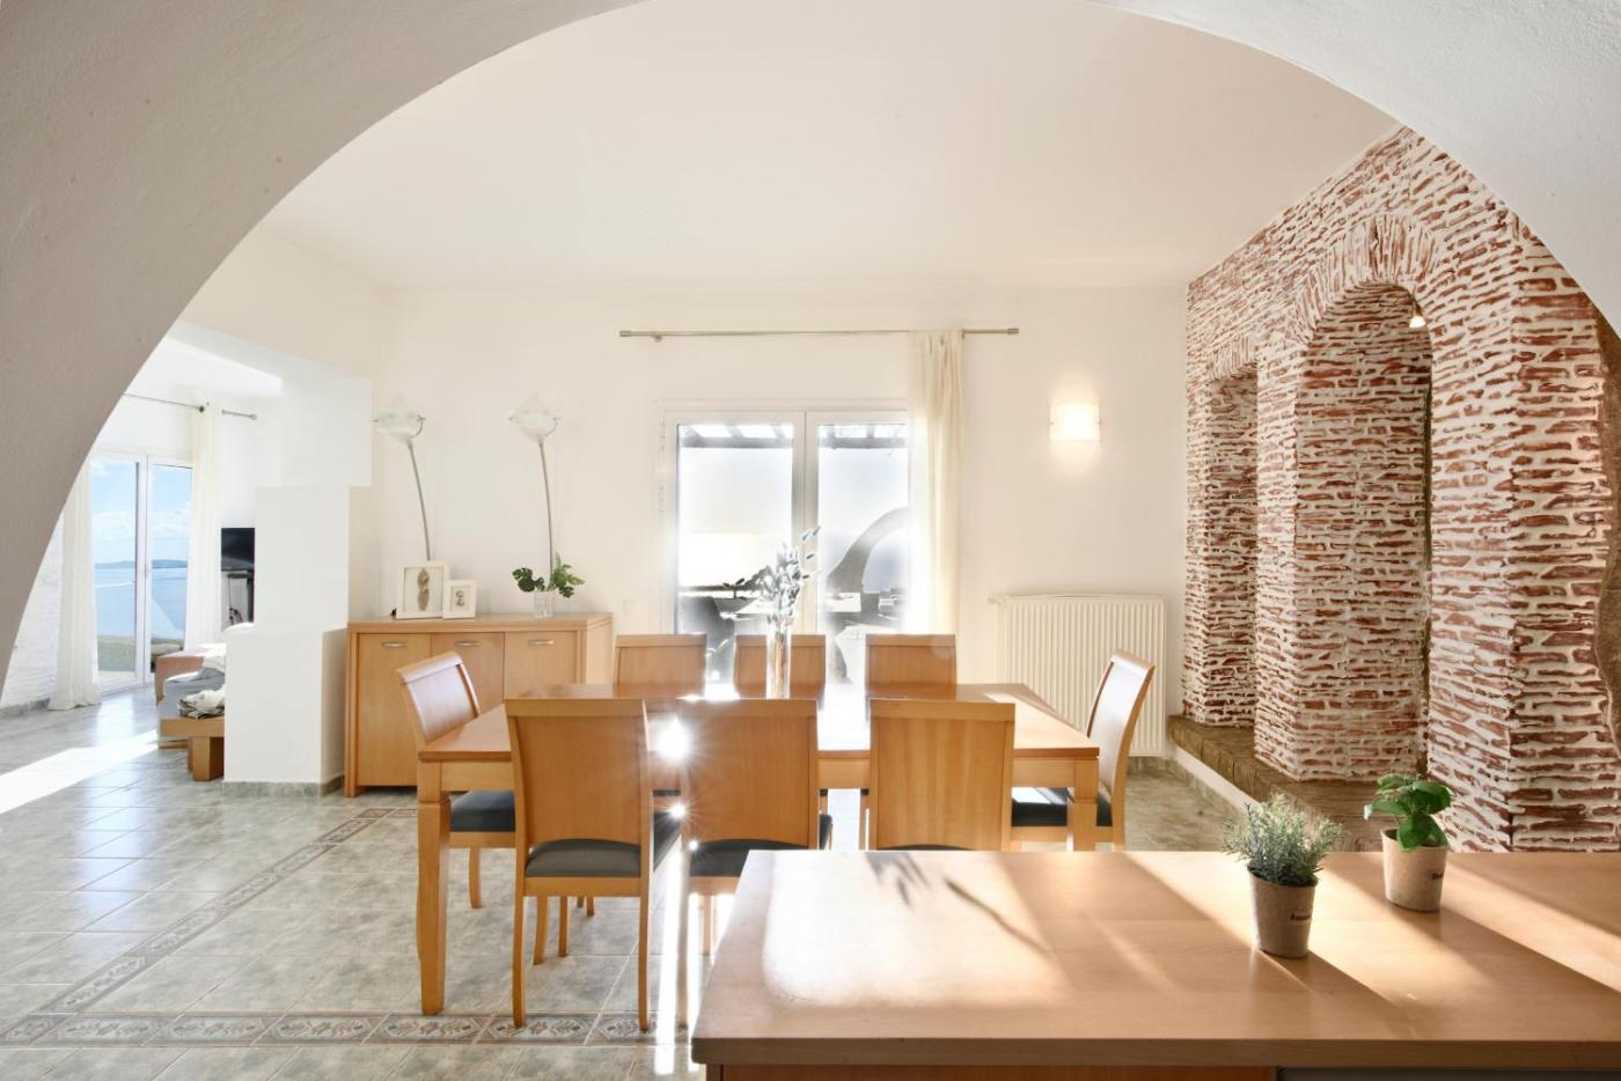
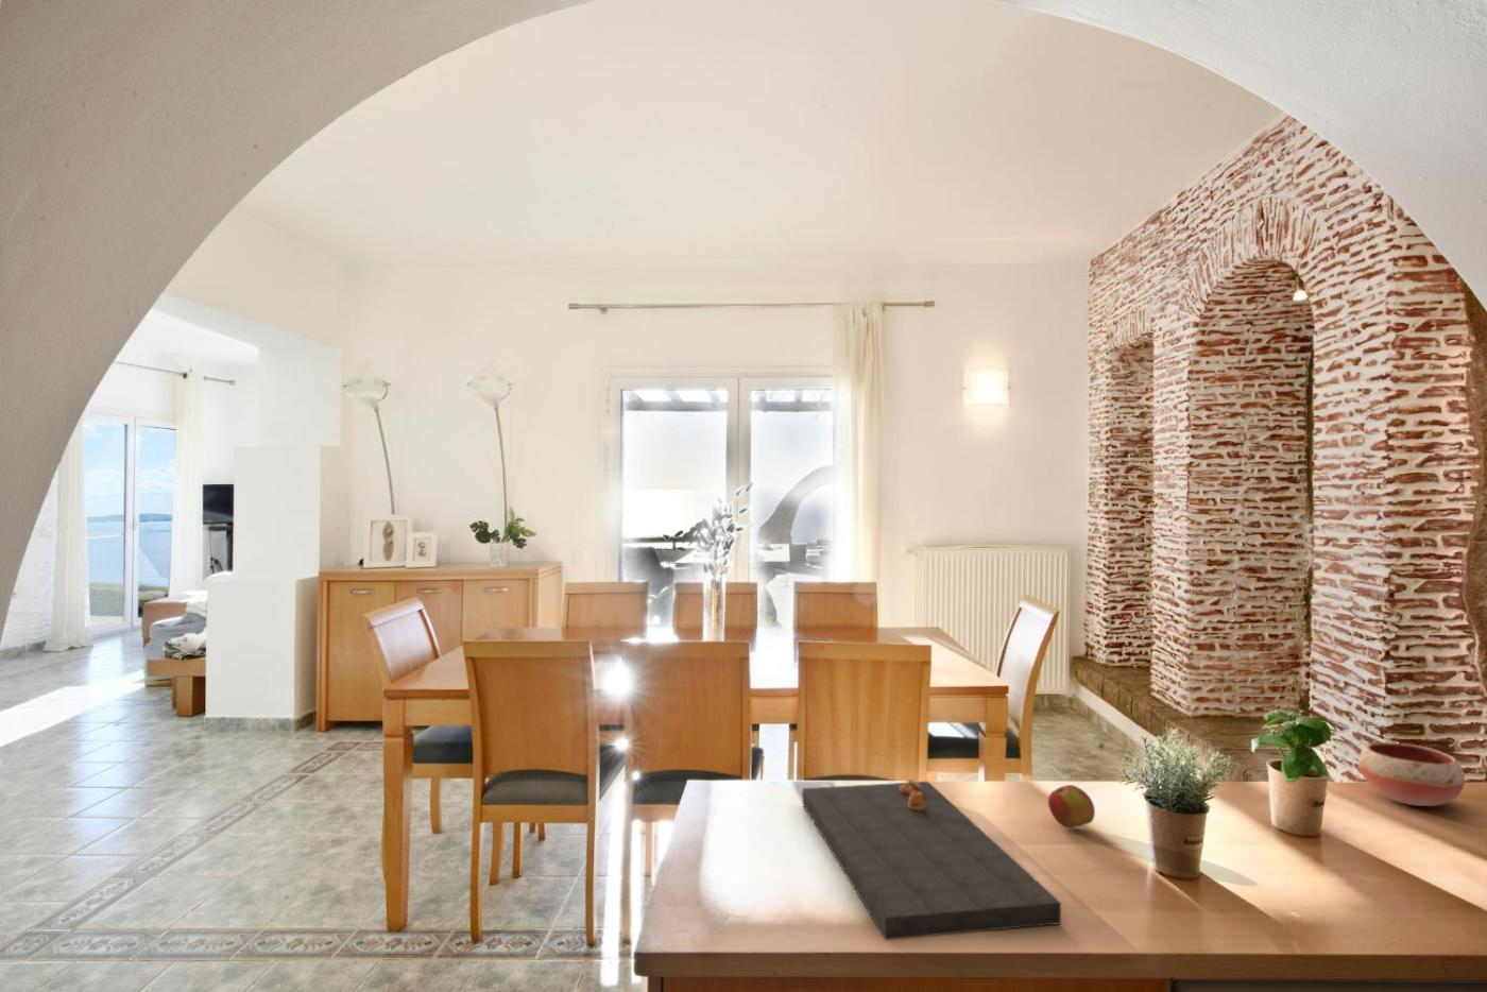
+ cutting board [802,777,1062,941]
+ bowl [1357,742,1466,807]
+ apple [1047,784,1096,829]
